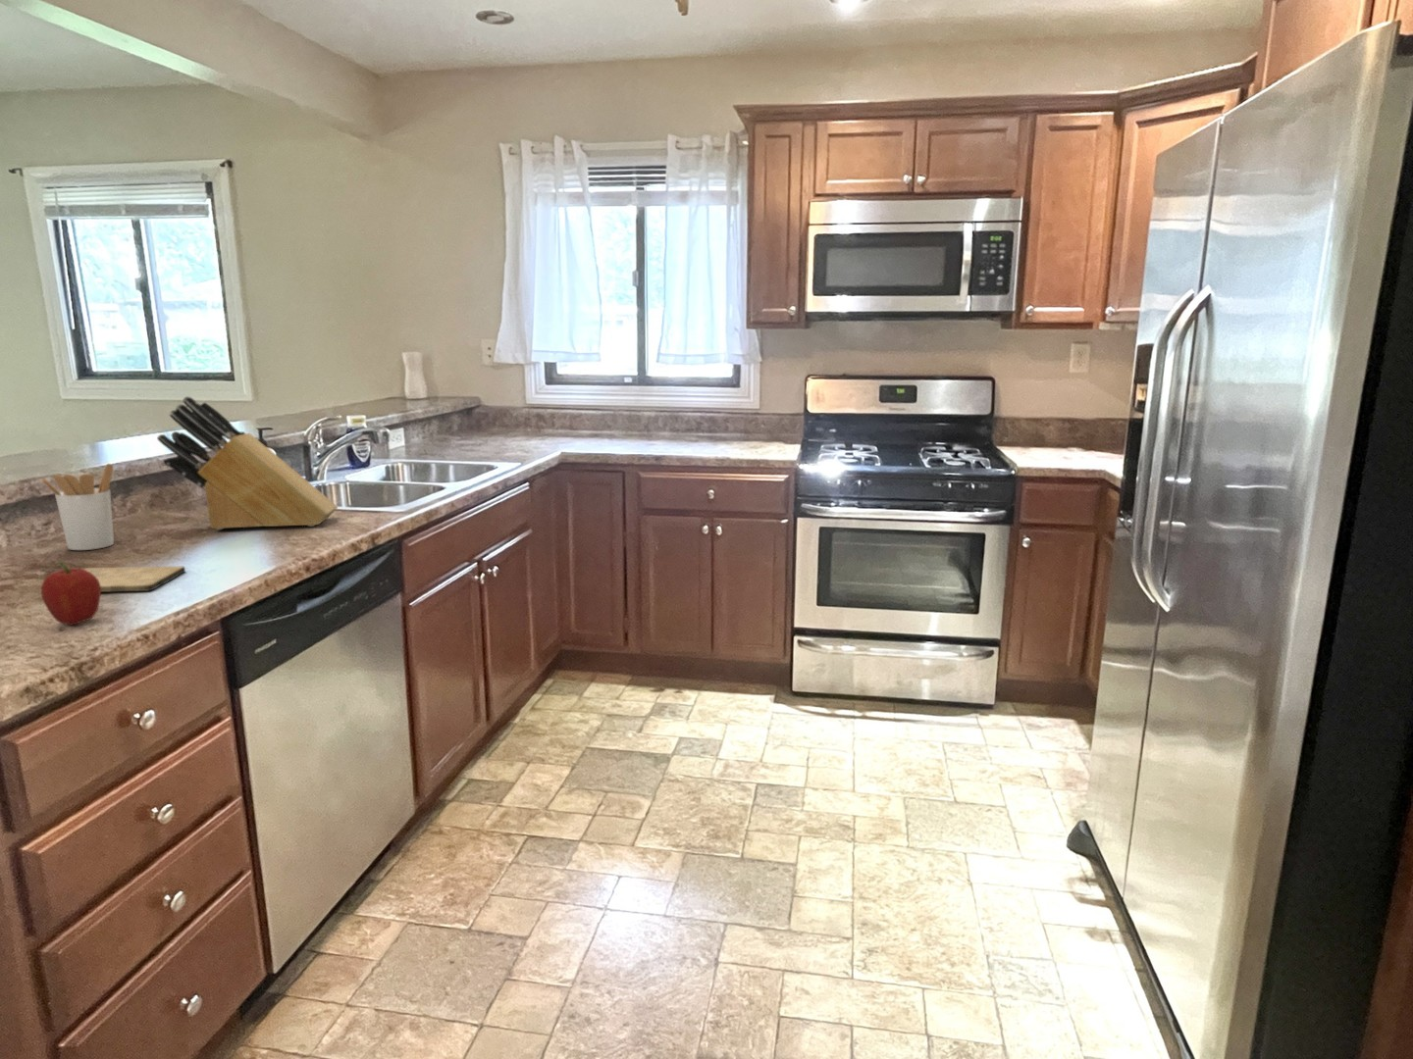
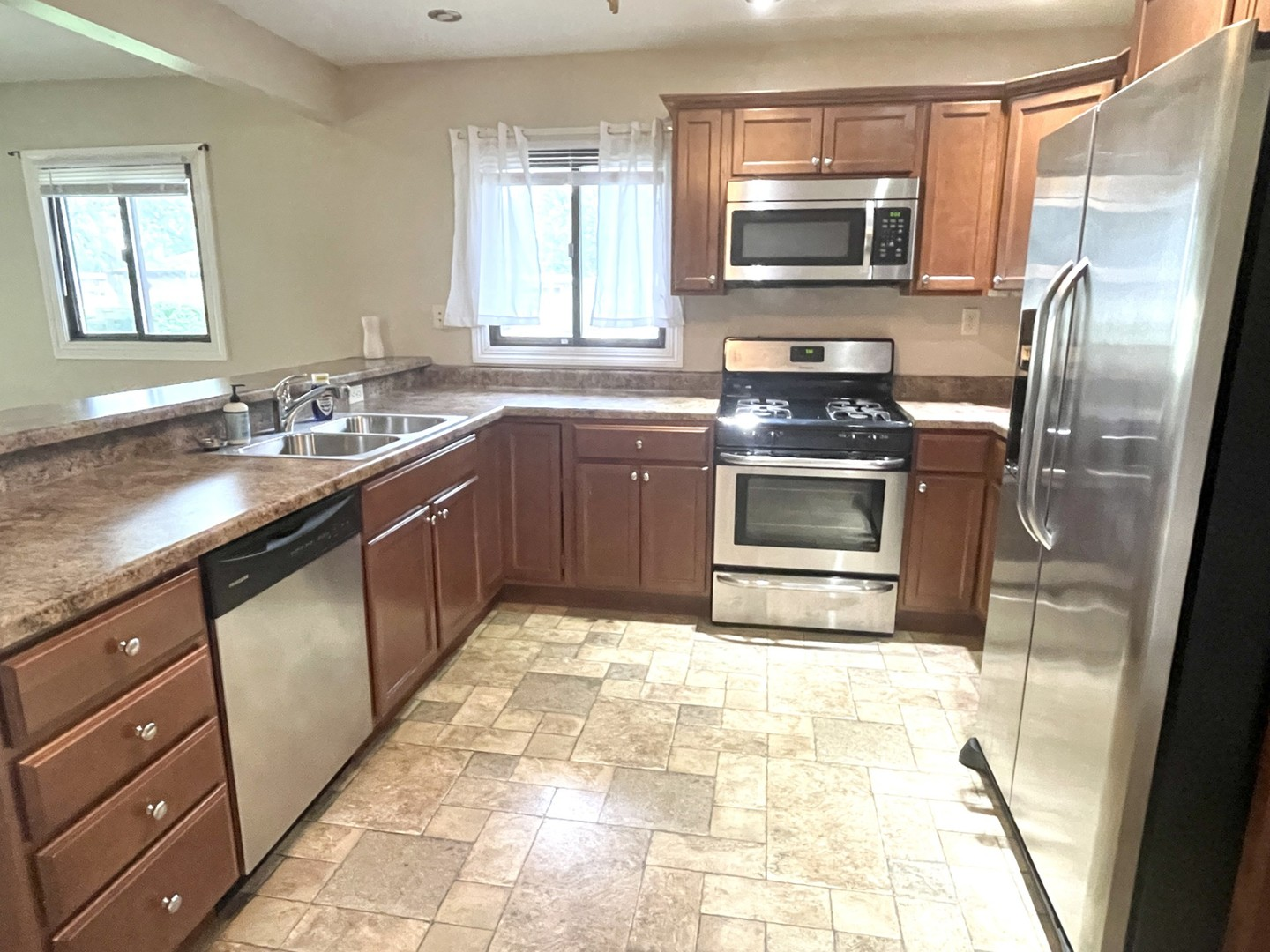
- knife block [156,395,338,531]
- utensil holder [39,463,115,551]
- fruit [40,561,102,625]
- cutting board [82,566,187,593]
